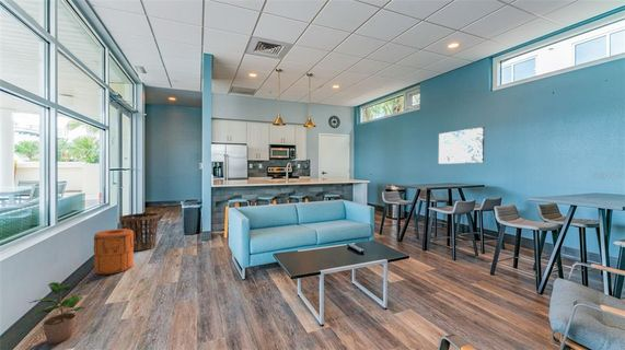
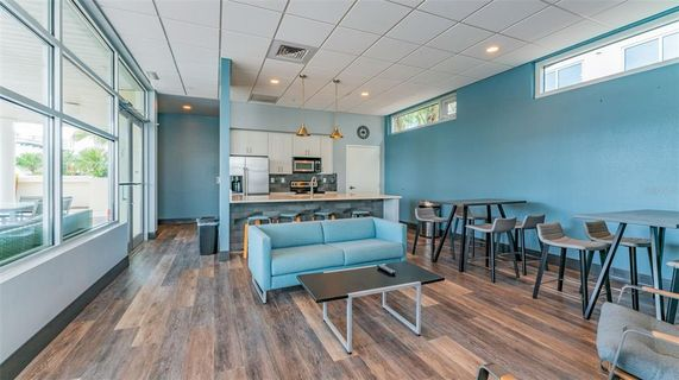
- wall art [438,126,485,165]
- trash can [93,228,135,276]
- basket [118,212,160,252]
- potted plant [28,281,86,345]
